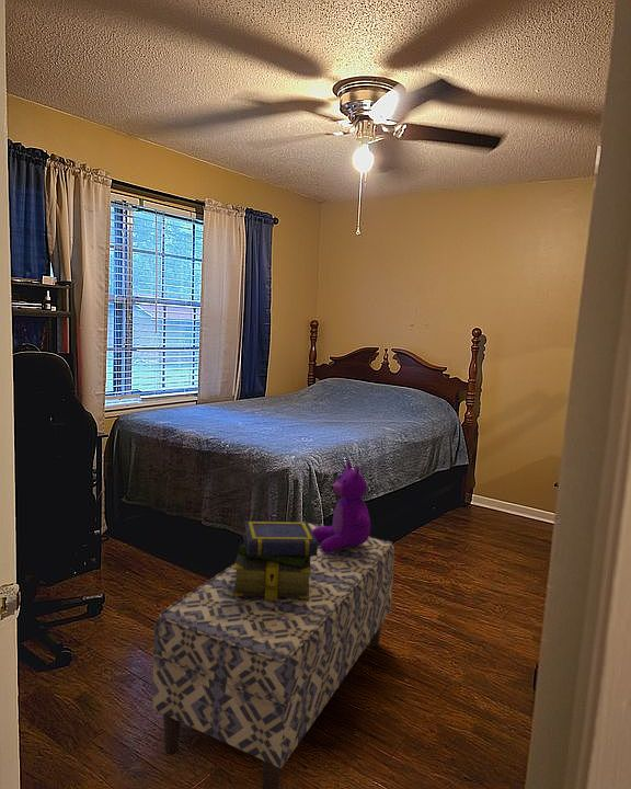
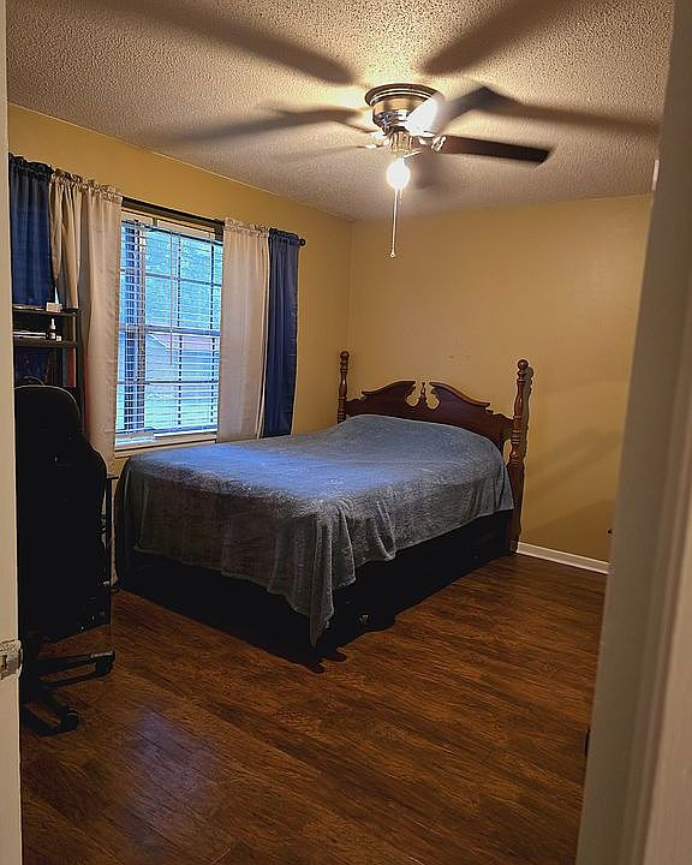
- stack of books [232,519,318,601]
- bench [151,522,395,789]
- teddy bear [312,459,371,553]
